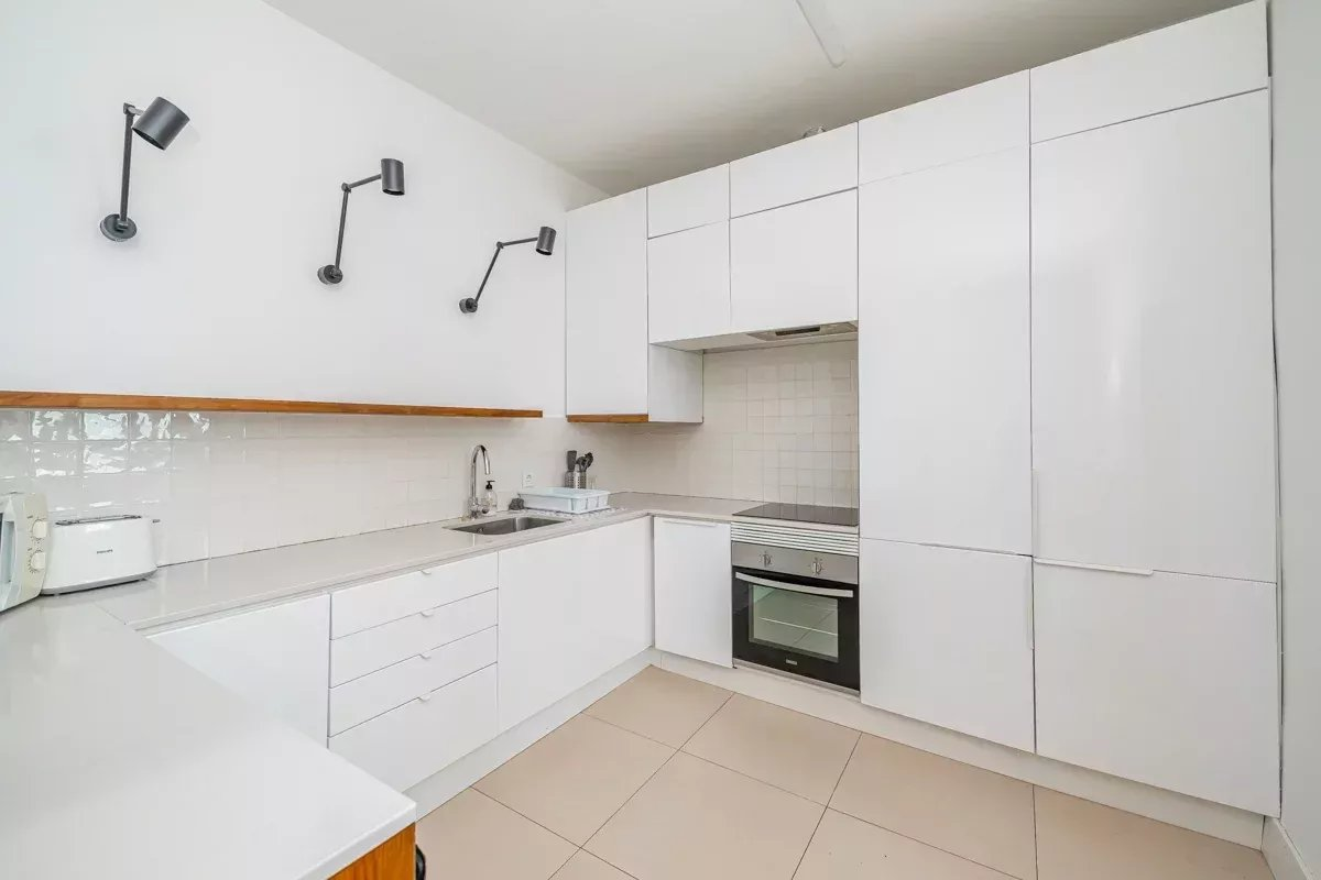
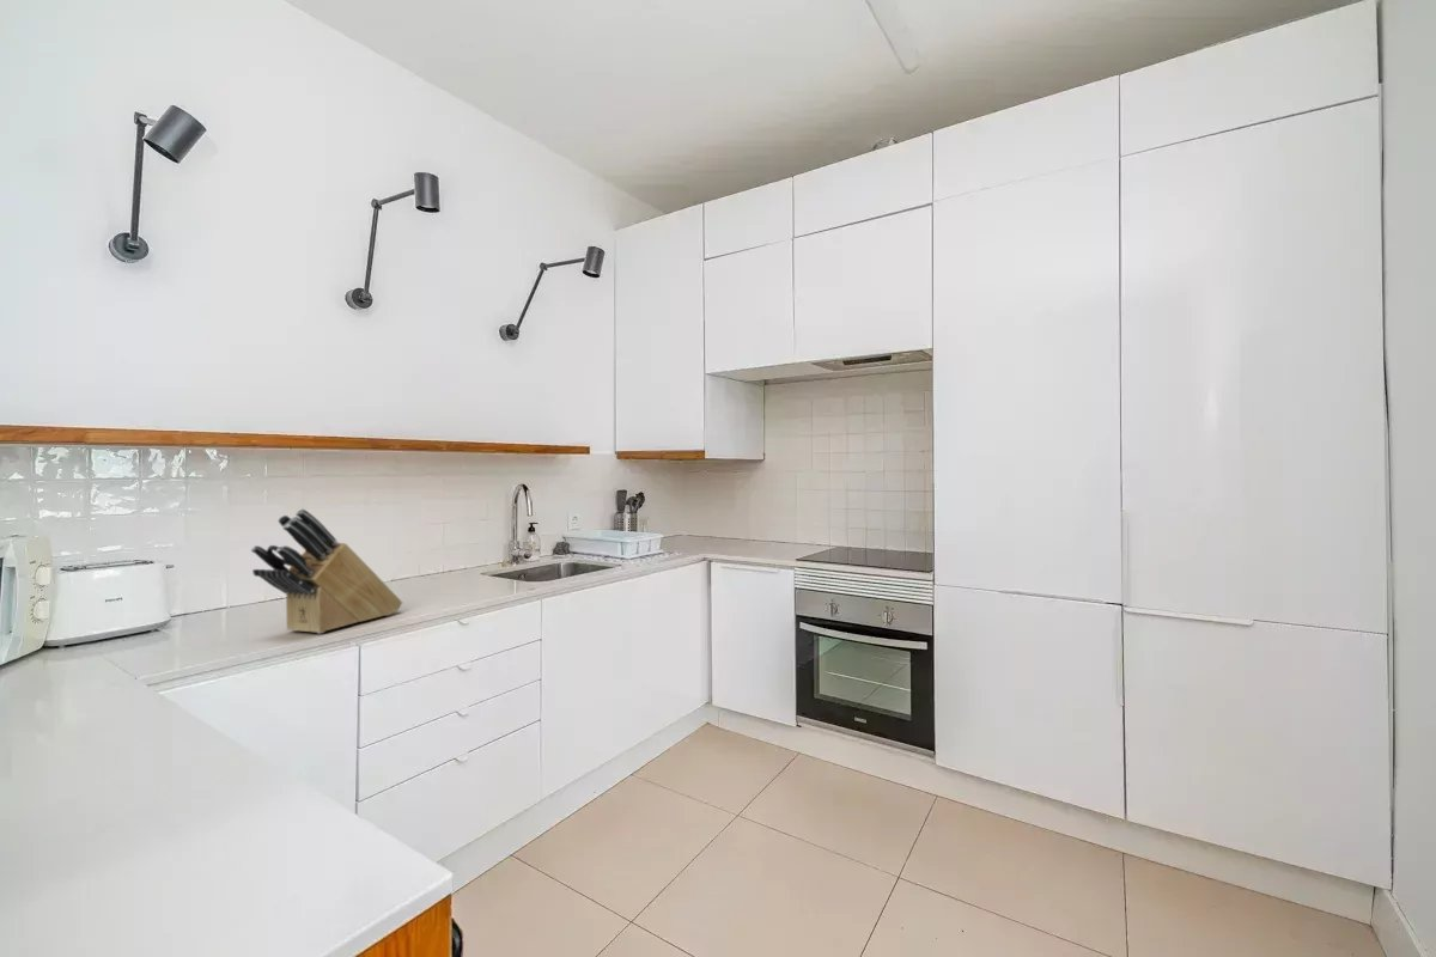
+ knife block [250,507,403,634]
